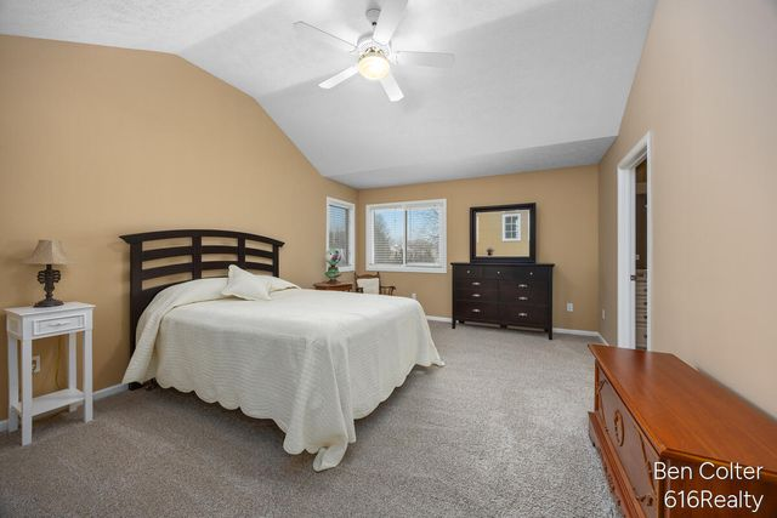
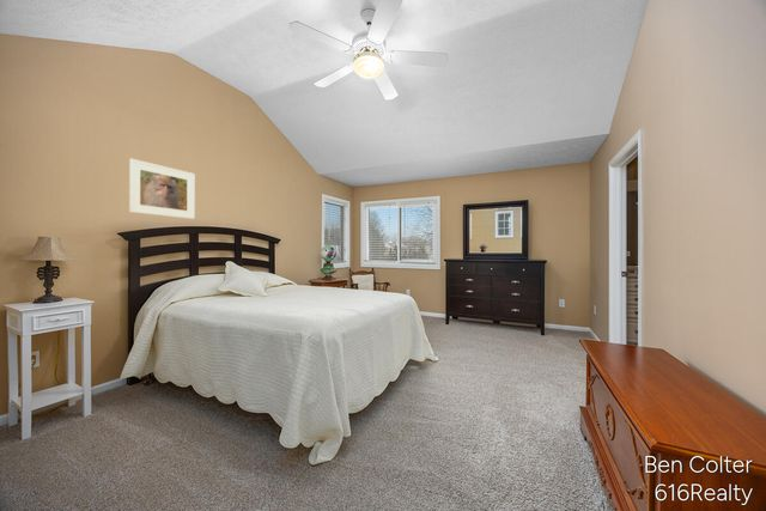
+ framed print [128,158,196,220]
